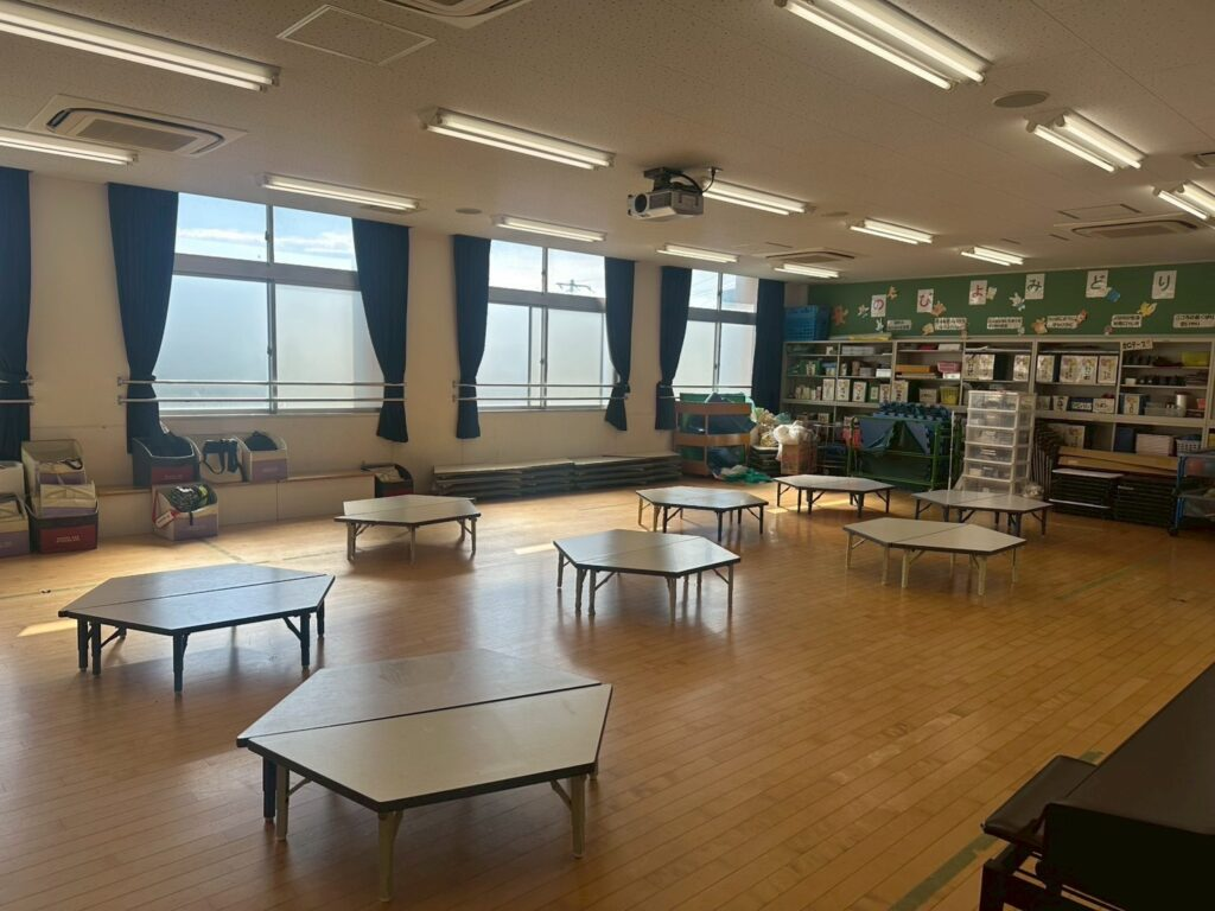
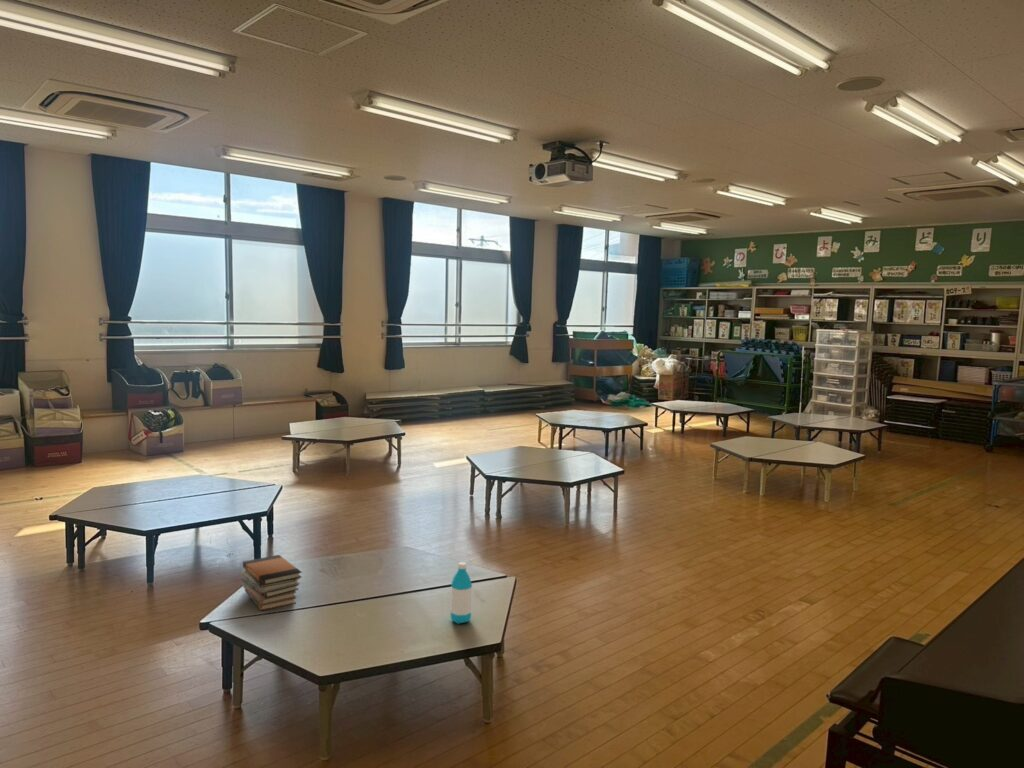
+ book stack [240,554,303,612]
+ water bottle [449,561,473,625]
